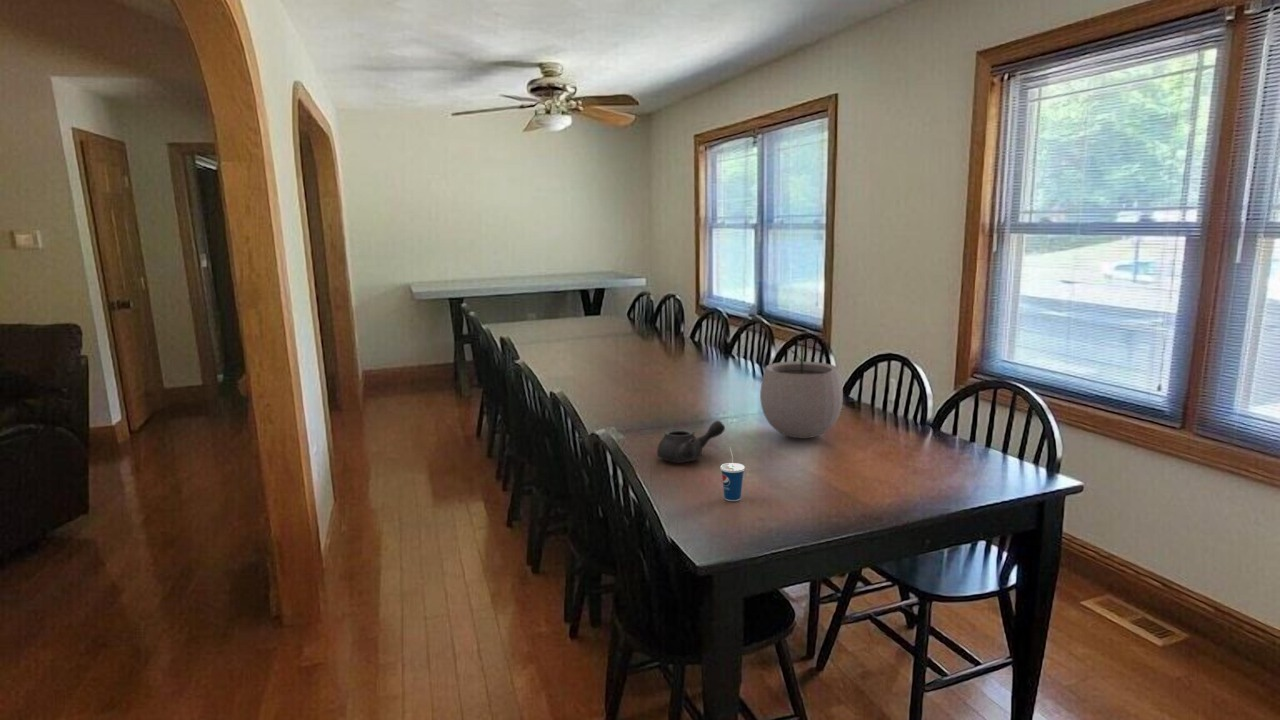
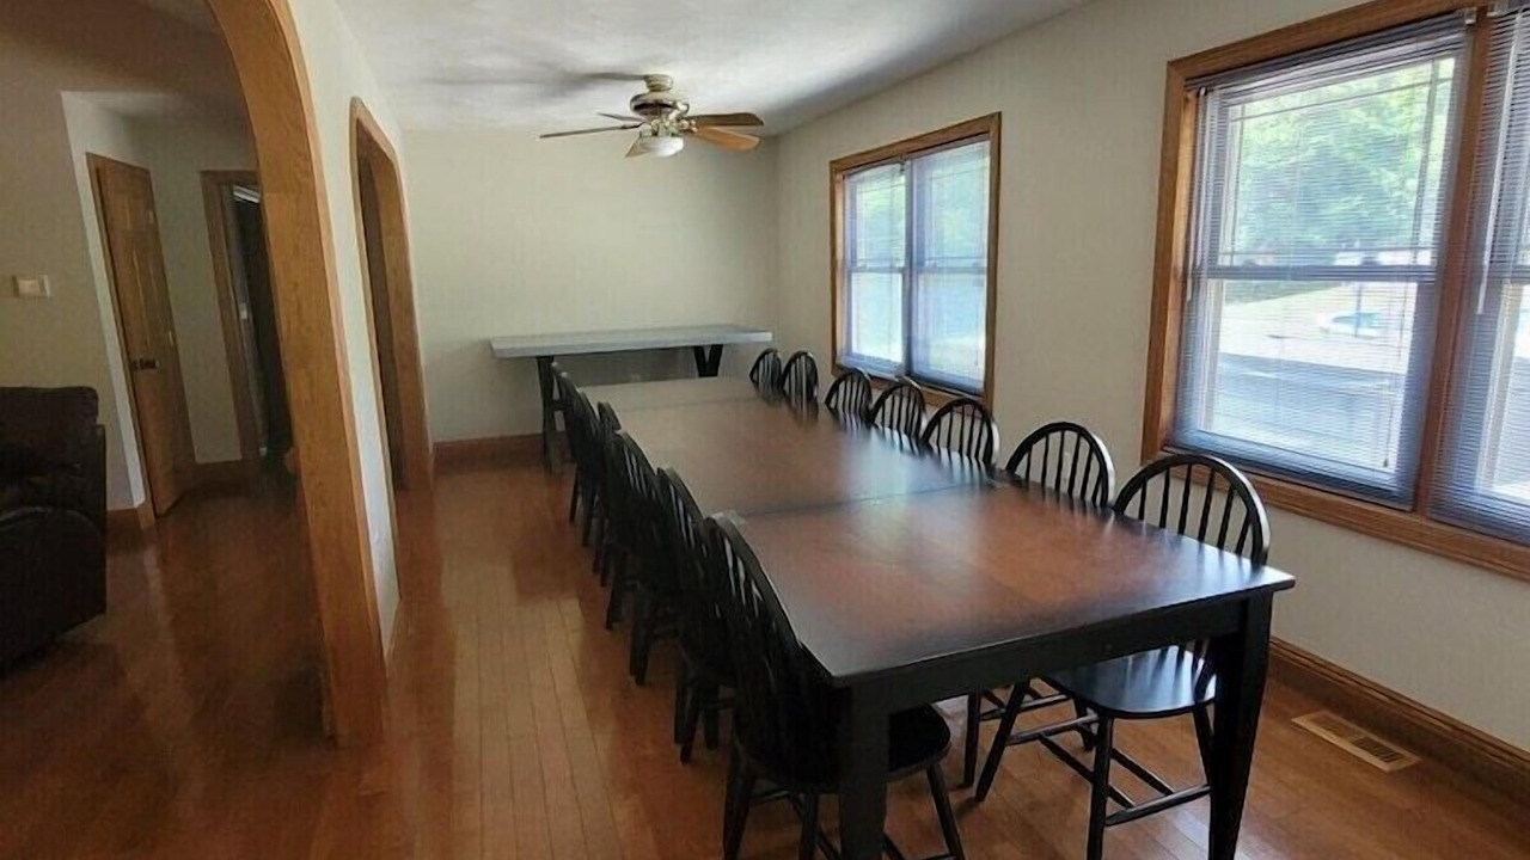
- teapot [656,420,726,463]
- plant pot [759,335,844,439]
- cup [719,446,746,502]
